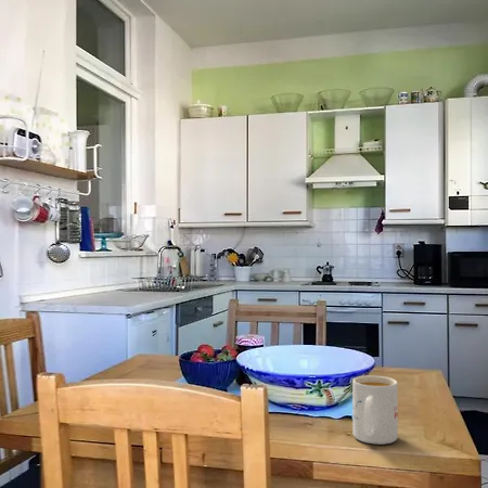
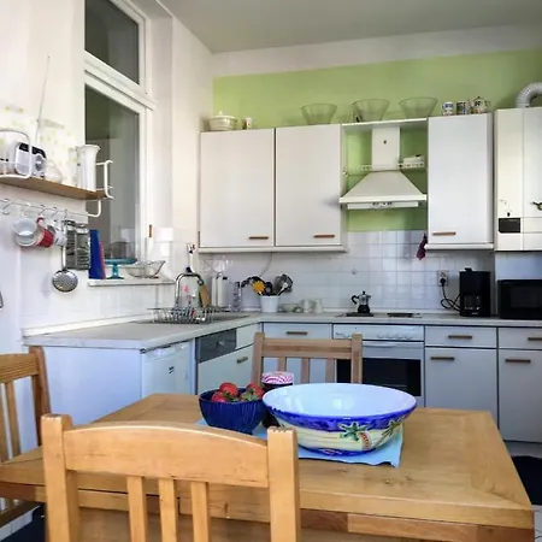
- mug [351,374,399,446]
